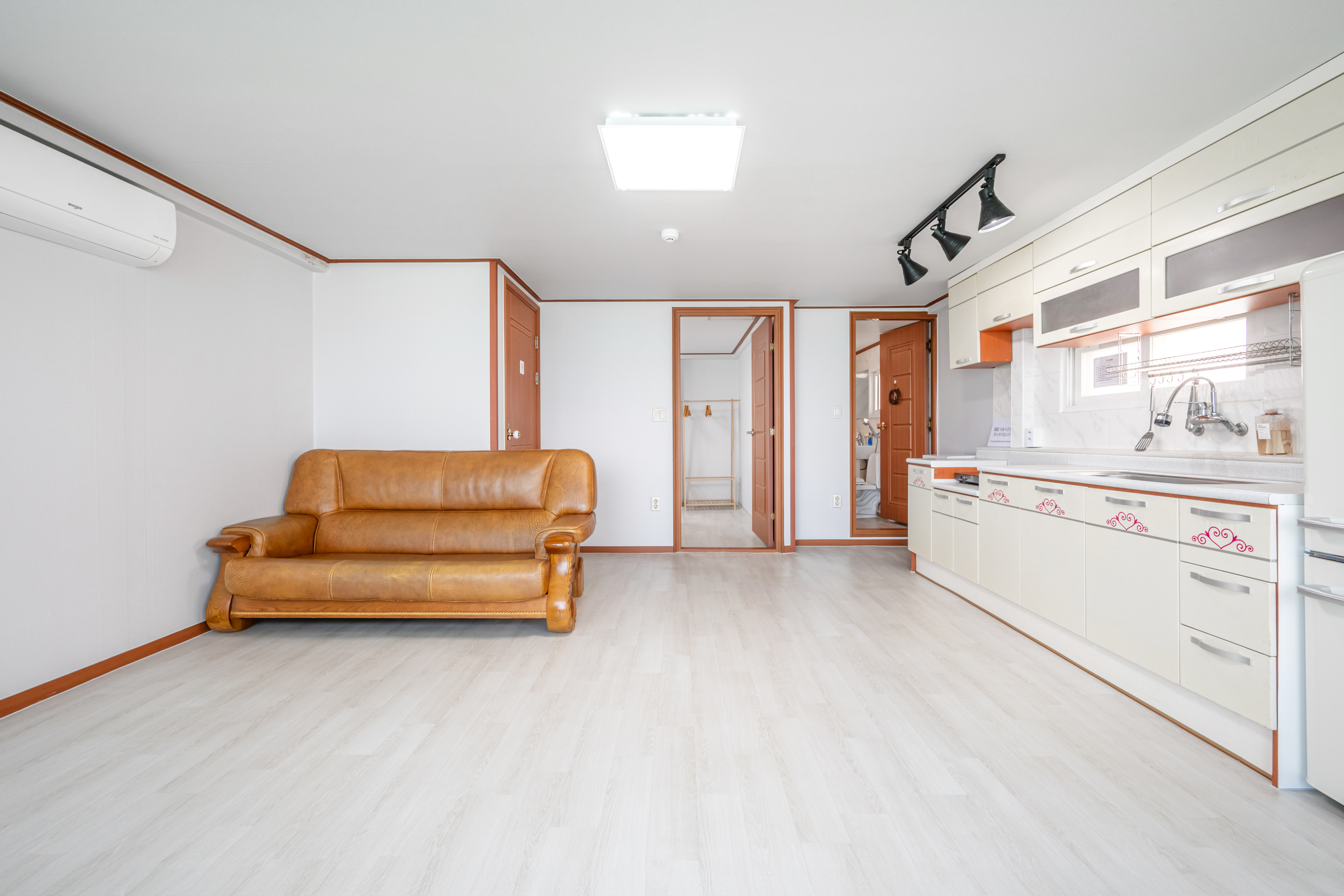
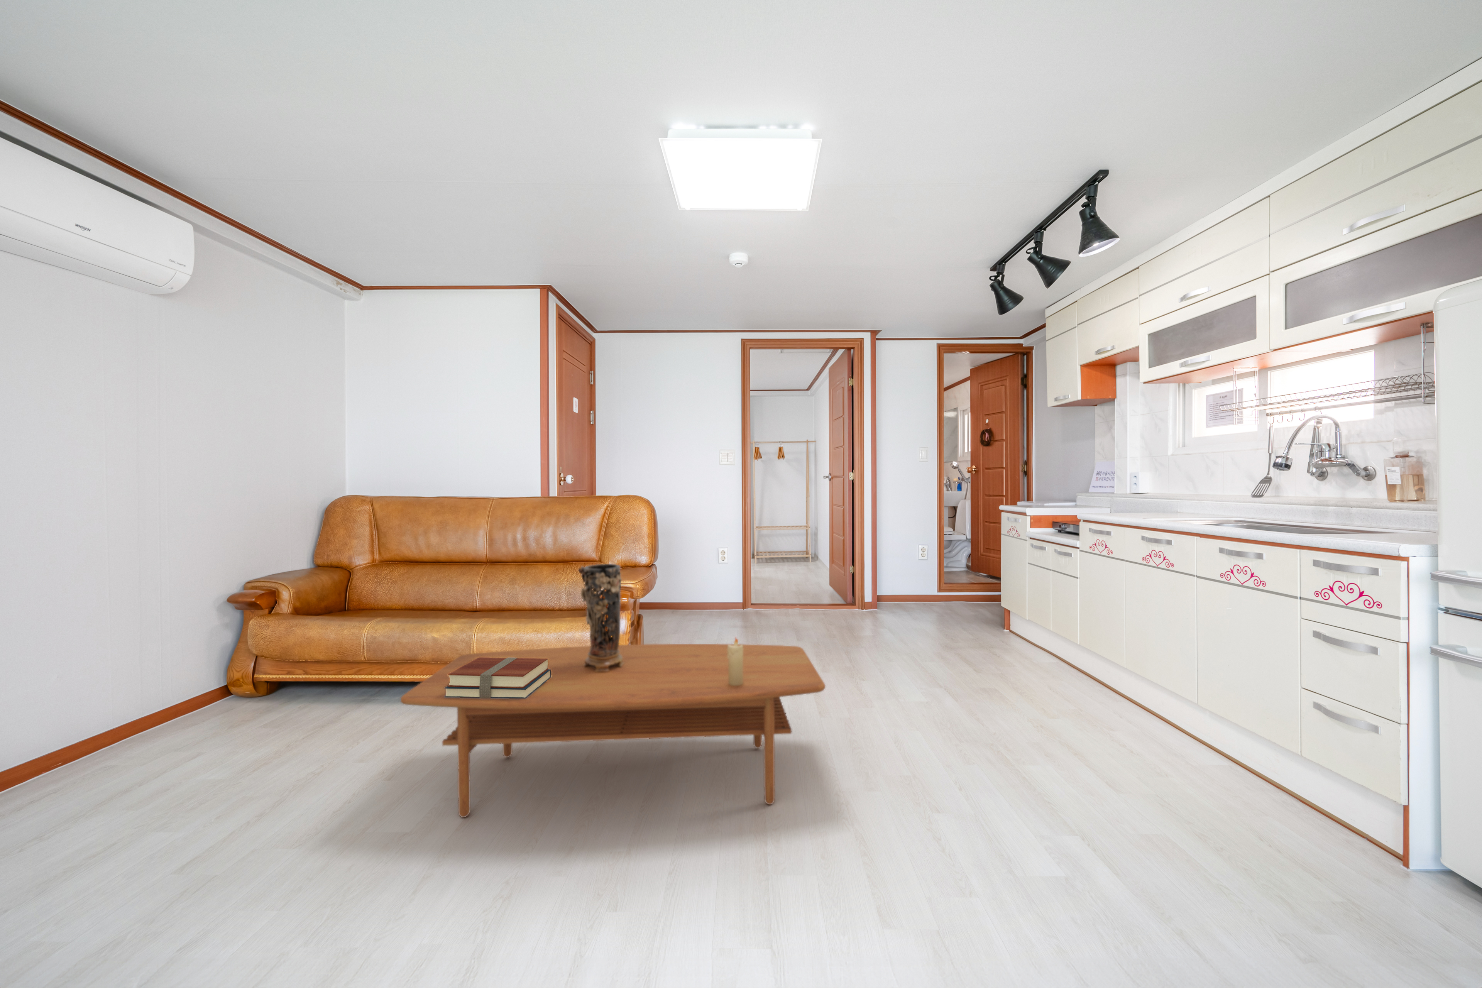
+ books [444,657,551,698]
+ candle [727,636,743,686]
+ coffee table [400,643,826,818]
+ decorative vase [578,563,624,673]
